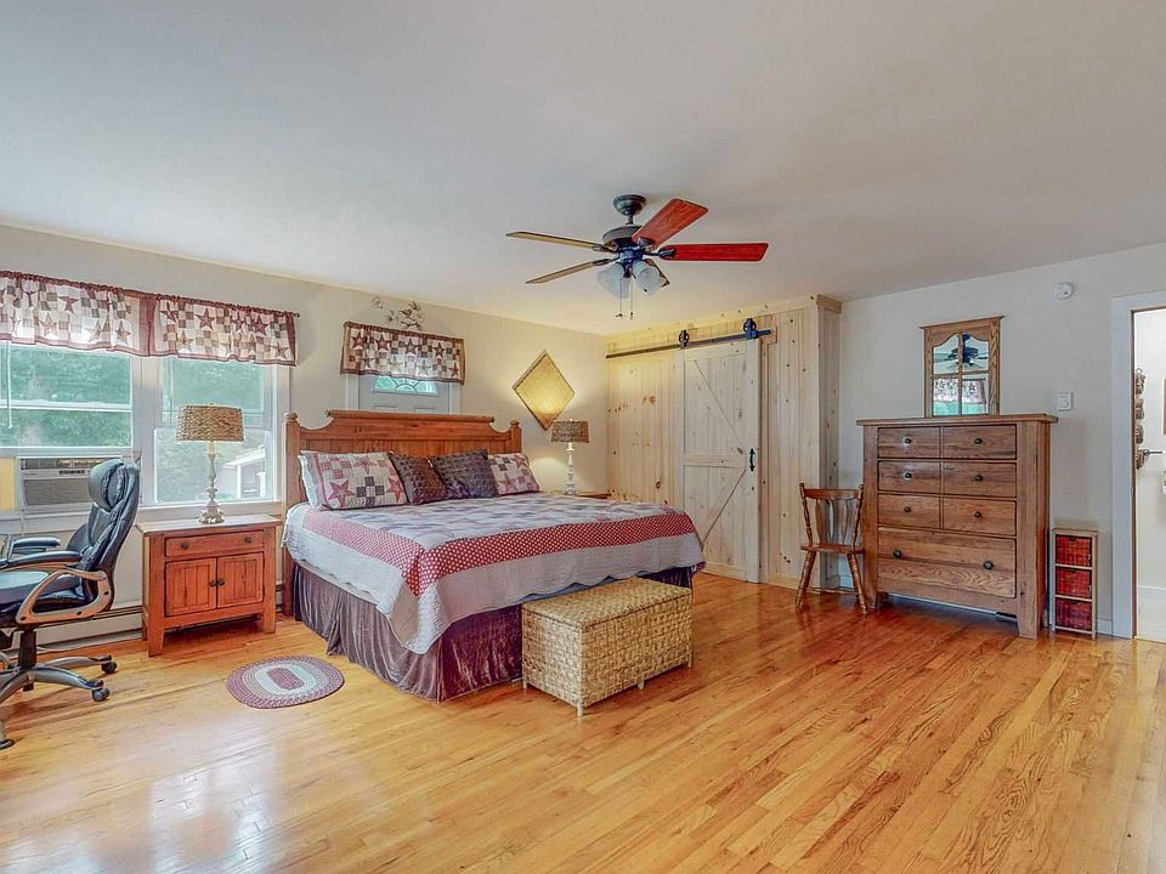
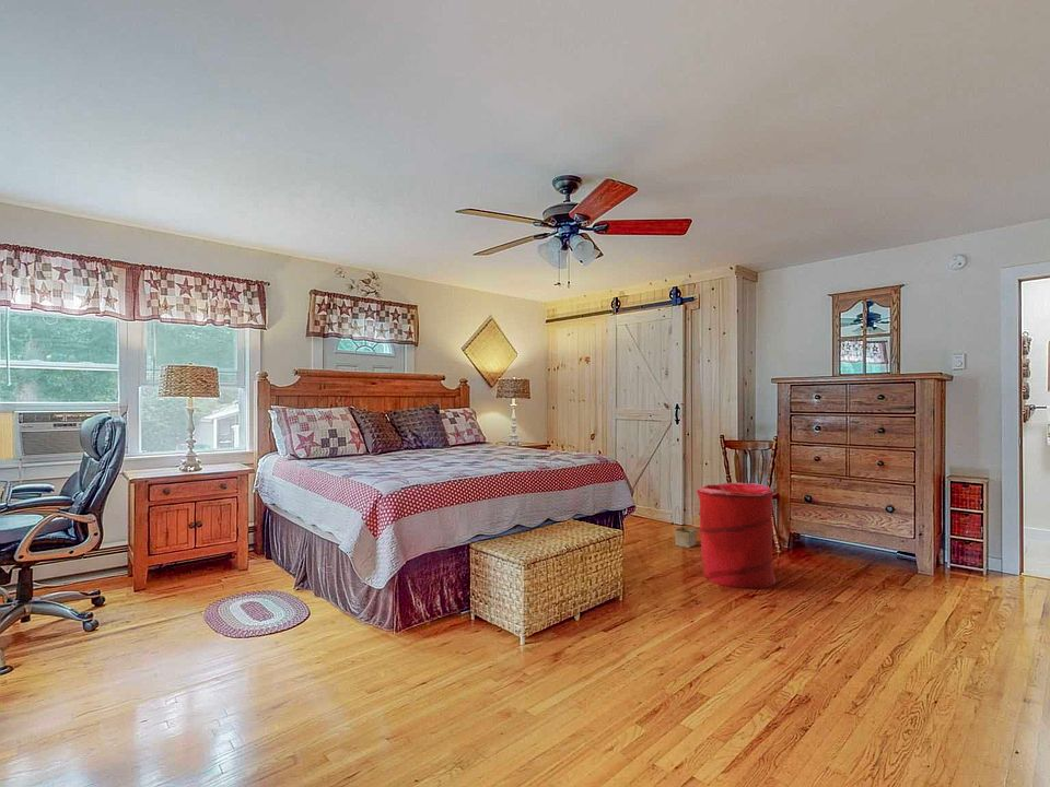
+ laundry hamper [696,481,777,590]
+ basket [674,505,699,549]
